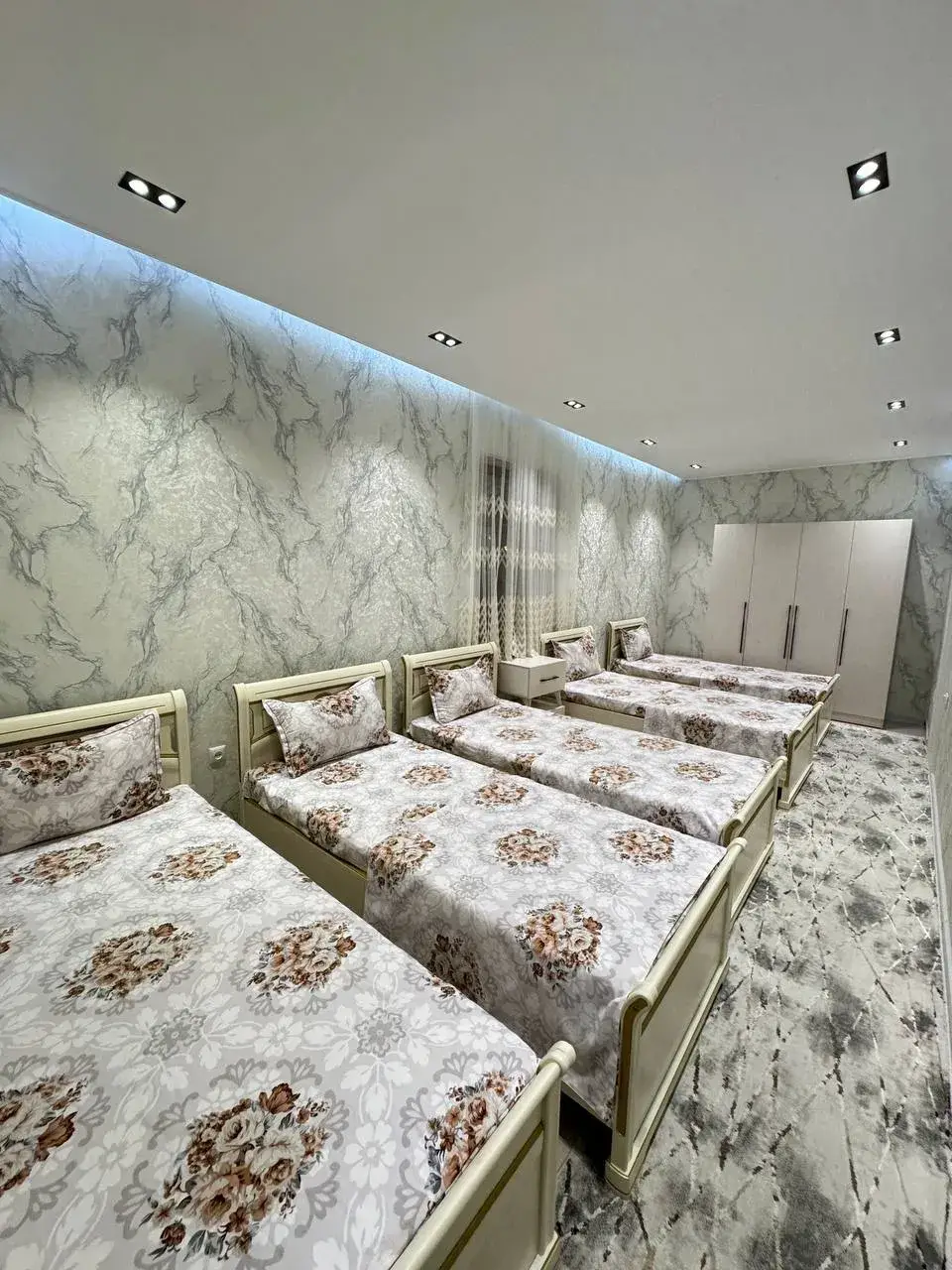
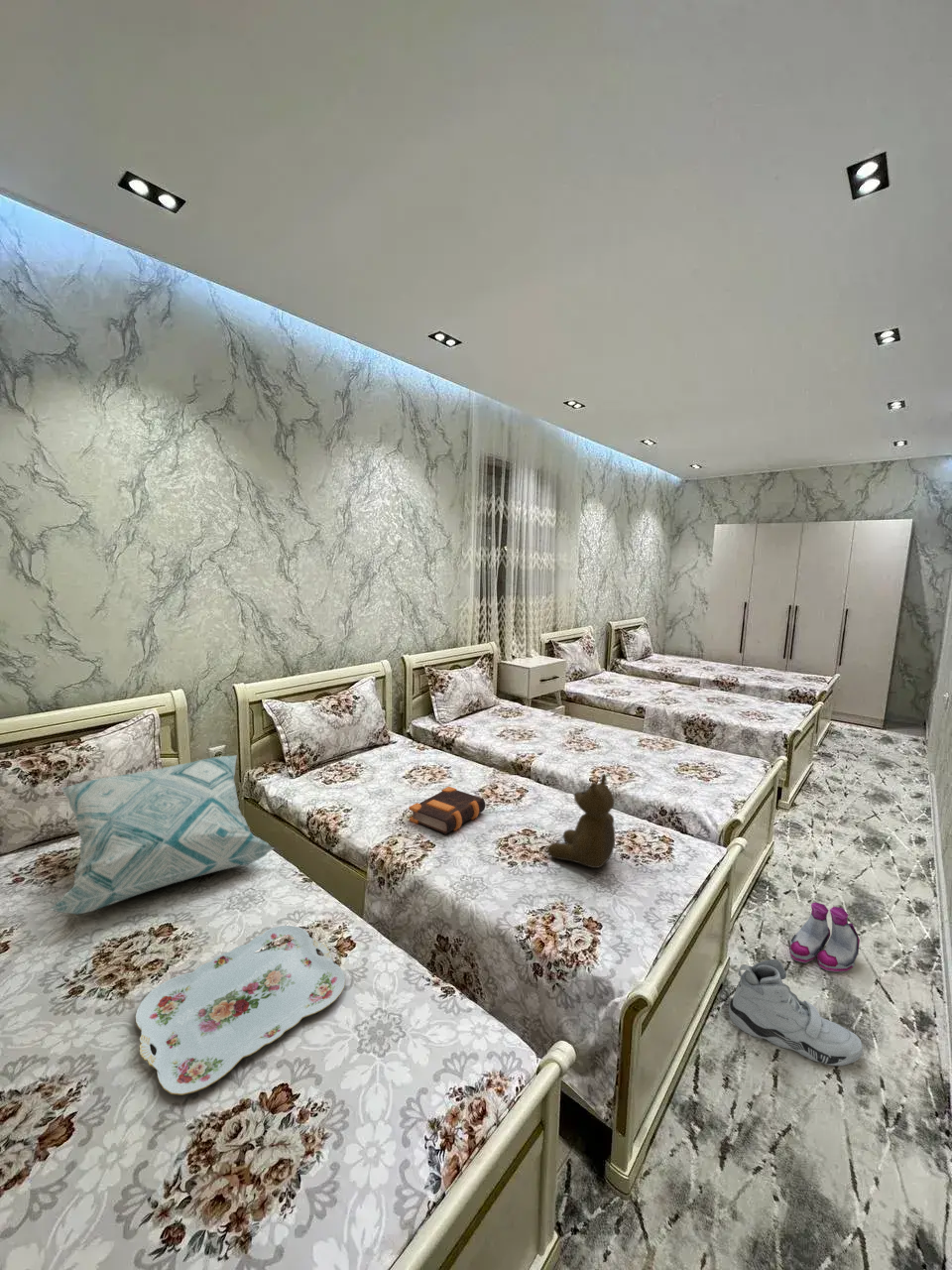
+ teddy bear [546,773,616,869]
+ decorative pillow [48,754,275,916]
+ boots [788,901,861,973]
+ bible [408,786,487,835]
+ sneaker [728,958,864,1067]
+ serving tray [135,925,346,1095]
